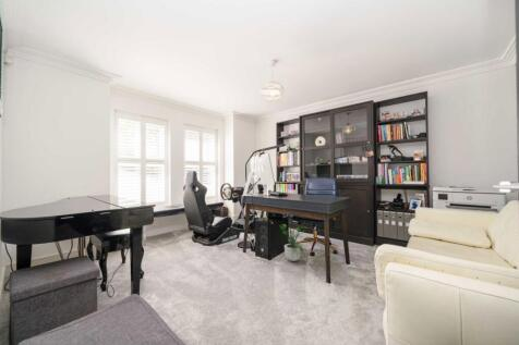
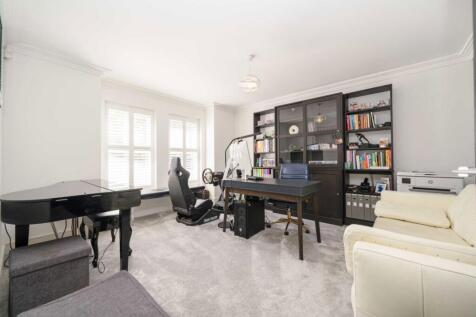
- potted plant [279,215,307,262]
